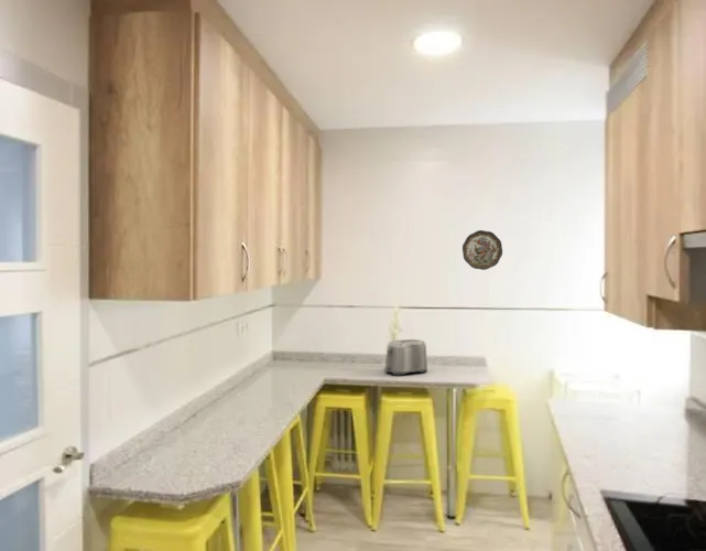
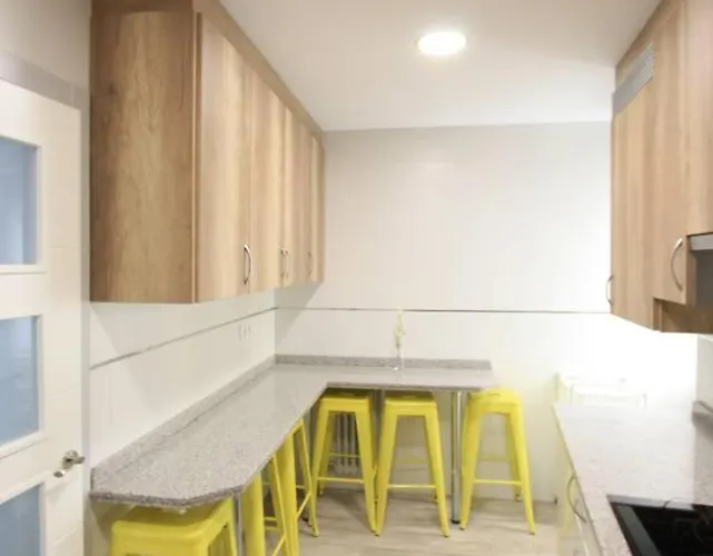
- toaster [384,338,428,377]
- decorative plate [461,229,503,271]
